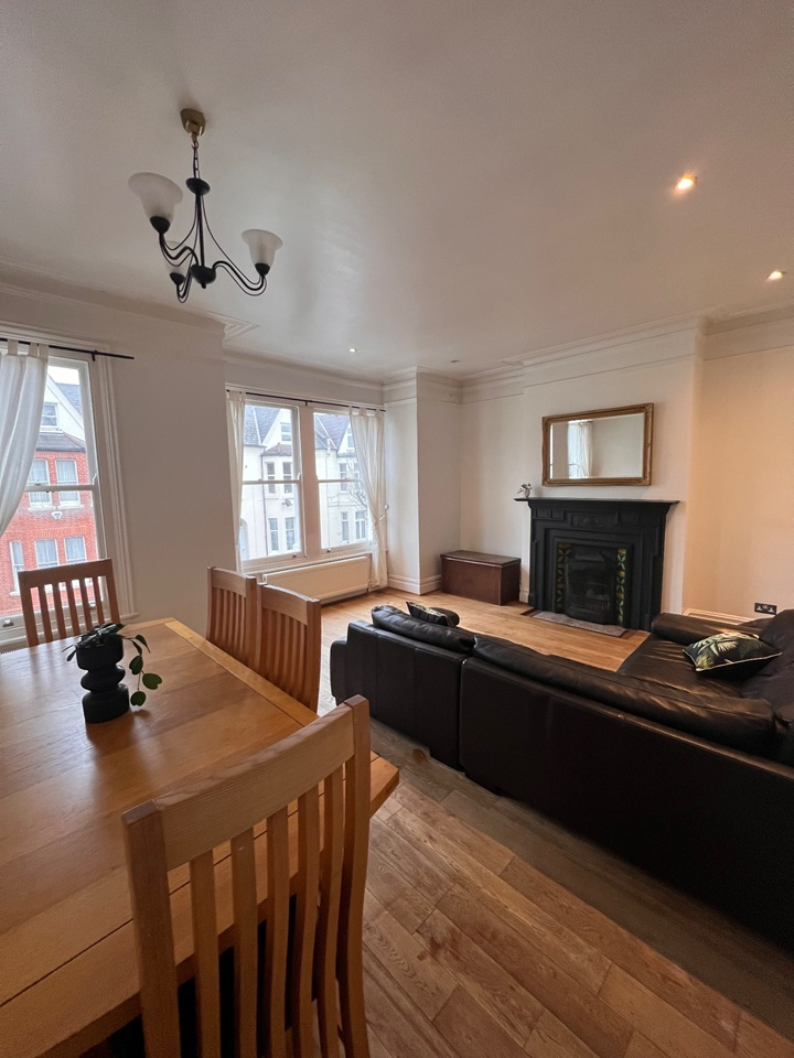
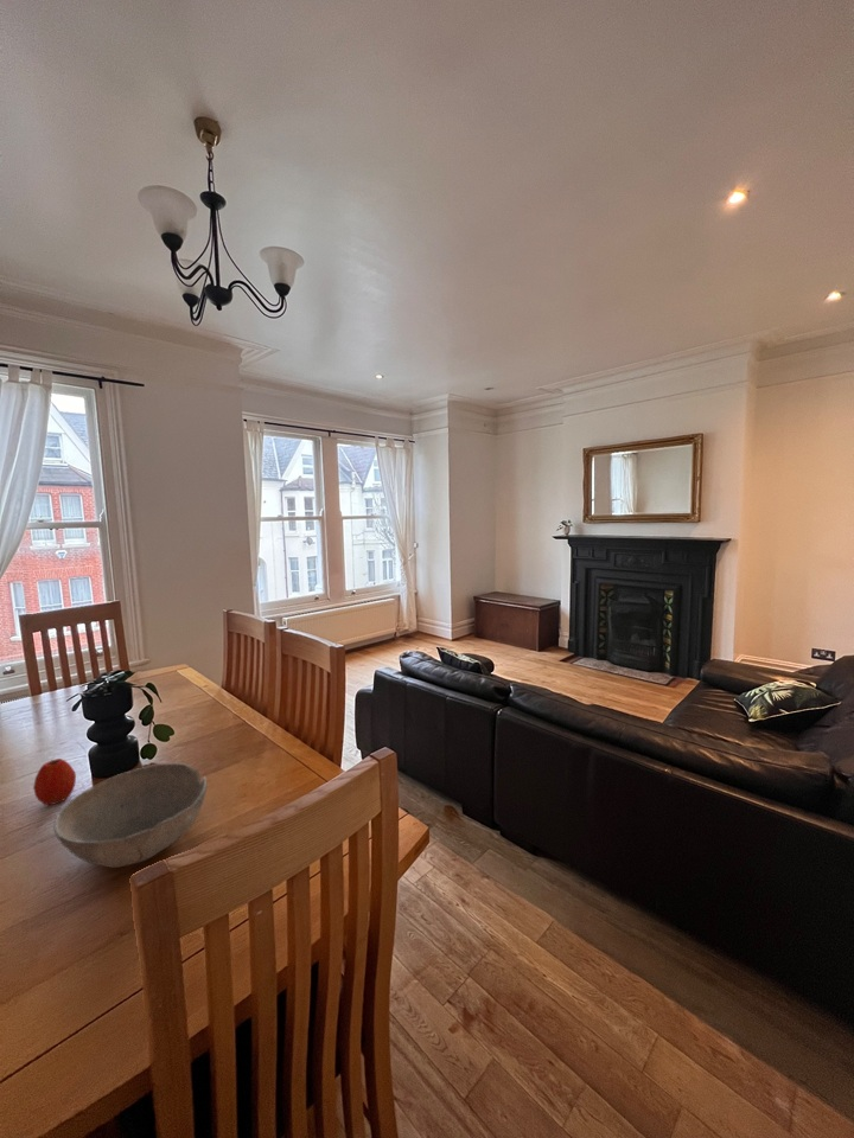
+ apple [32,757,77,806]
+ bowl [52,762,208,869]
